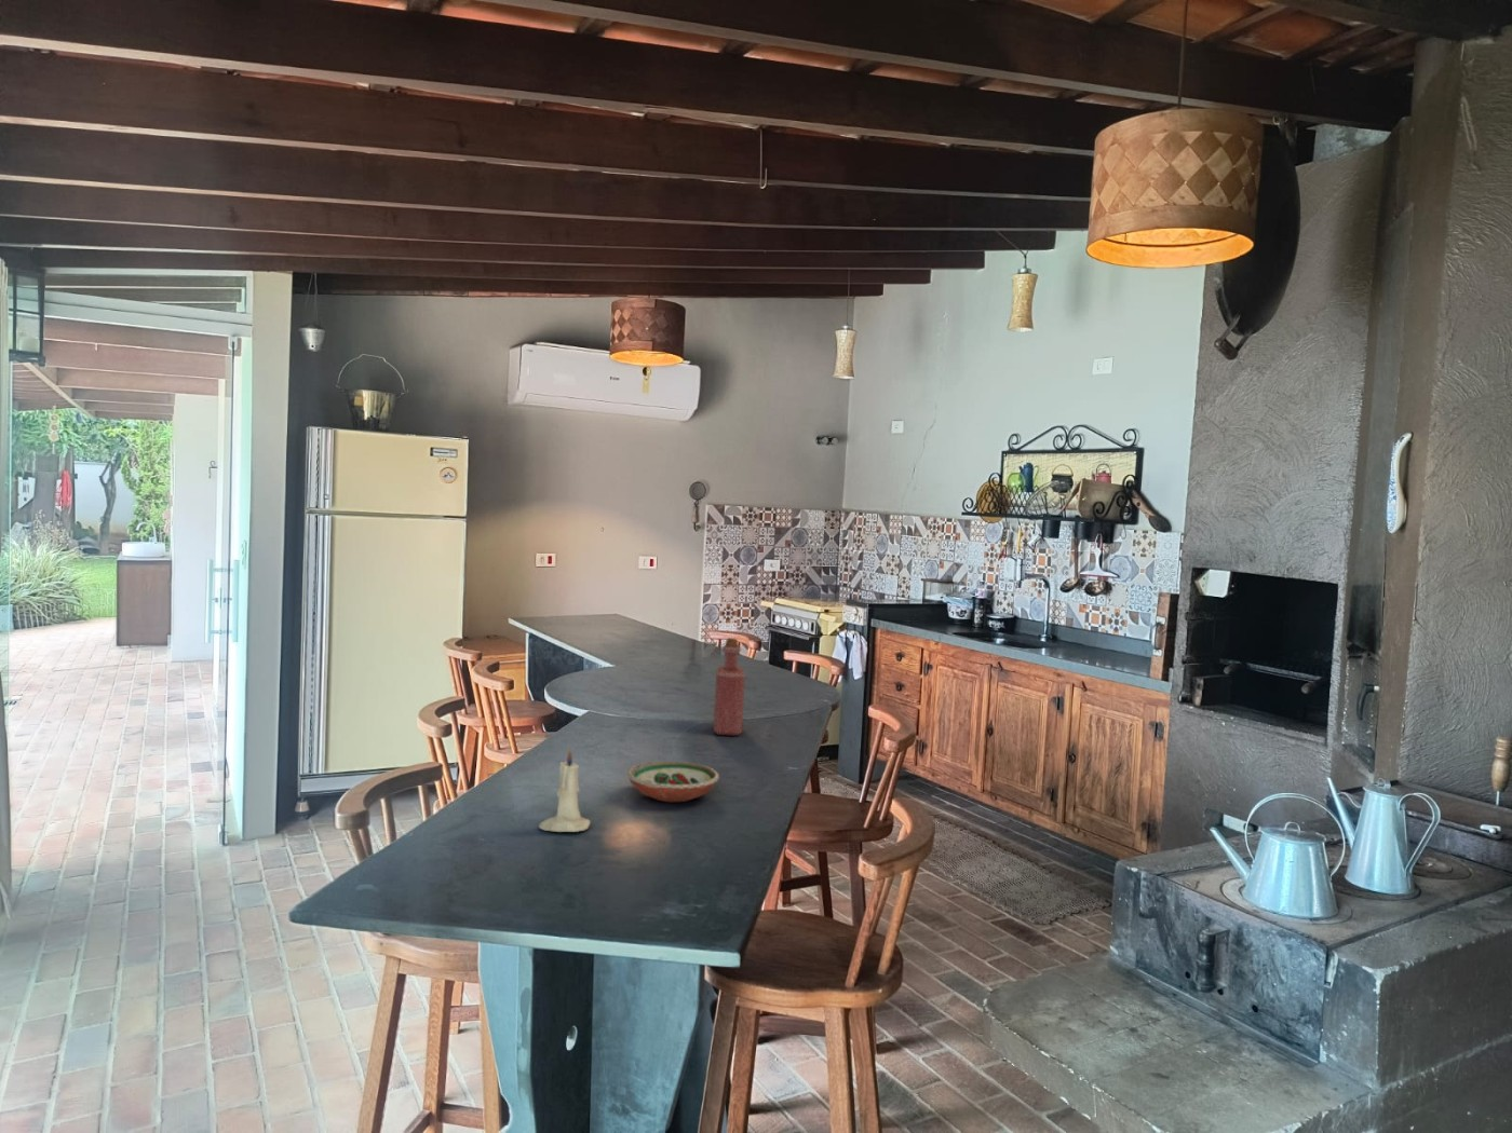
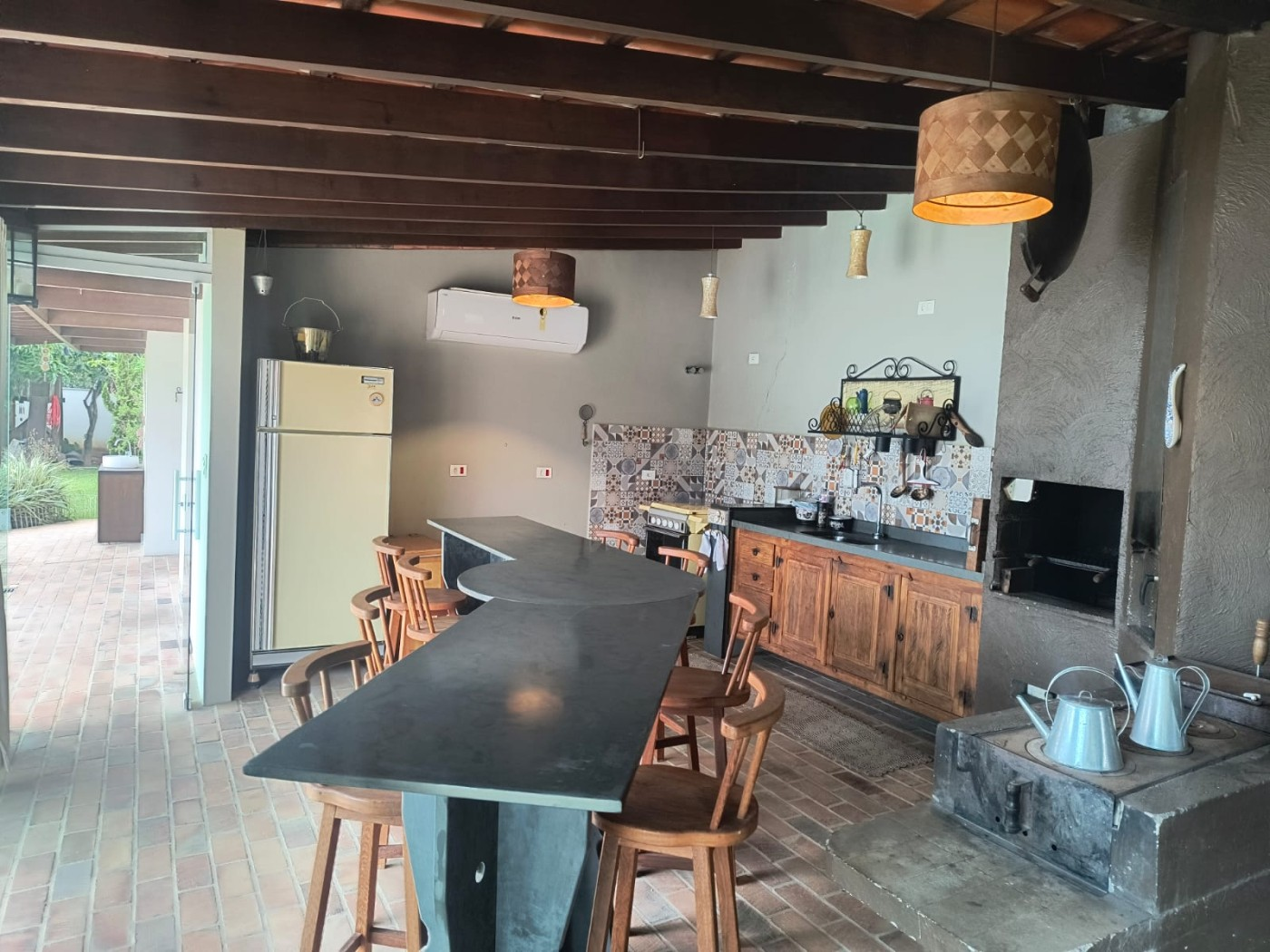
- candle [538,746,592,833]
- decorative bowl [626,760,720,803]
- bottle [713,637,746,737]
